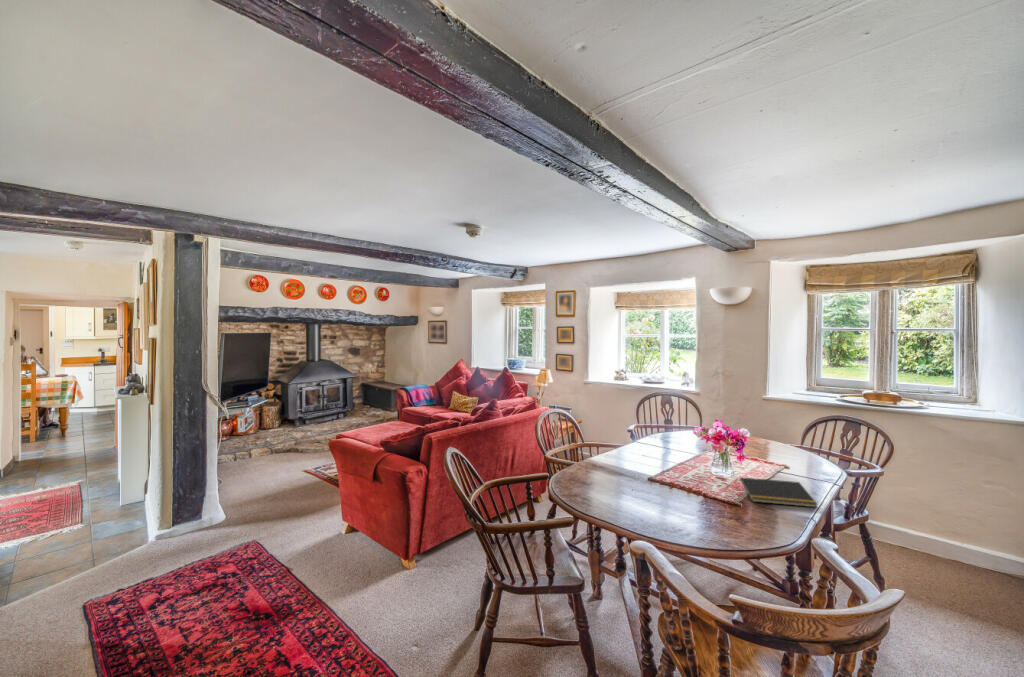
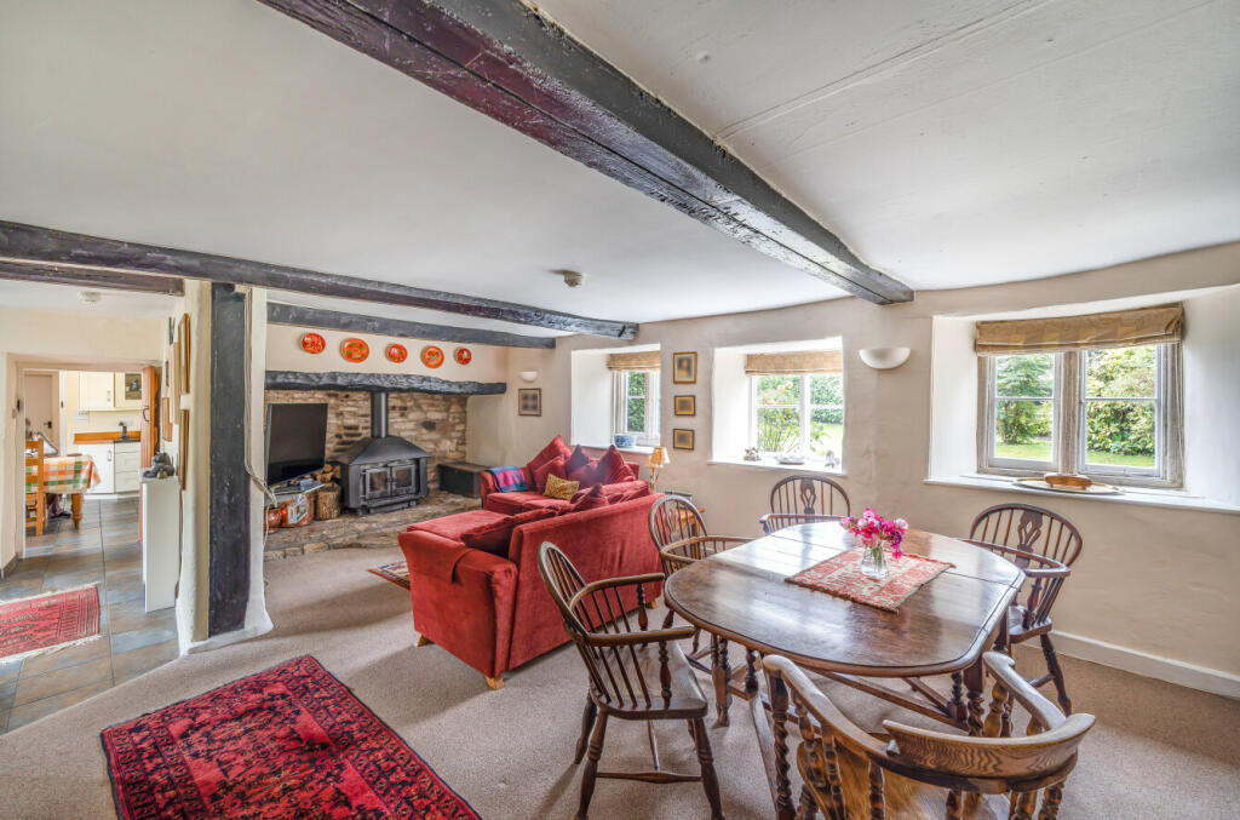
- notepad [738,476,819,508]
